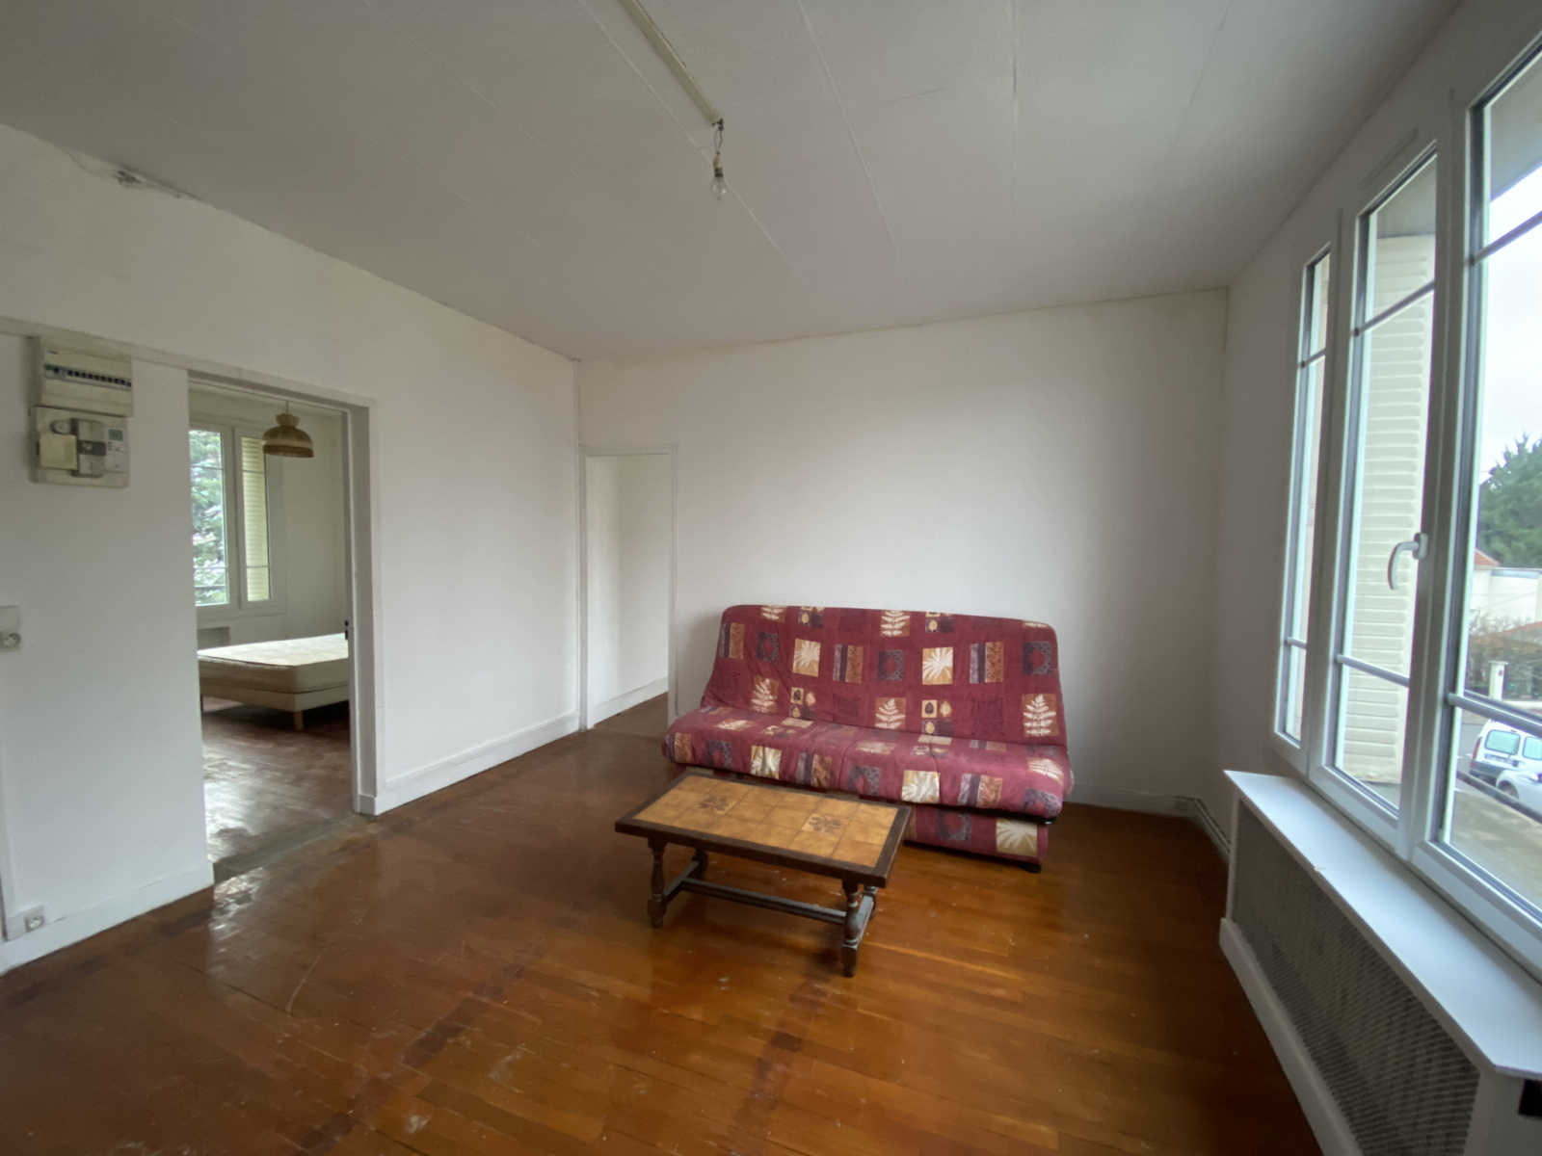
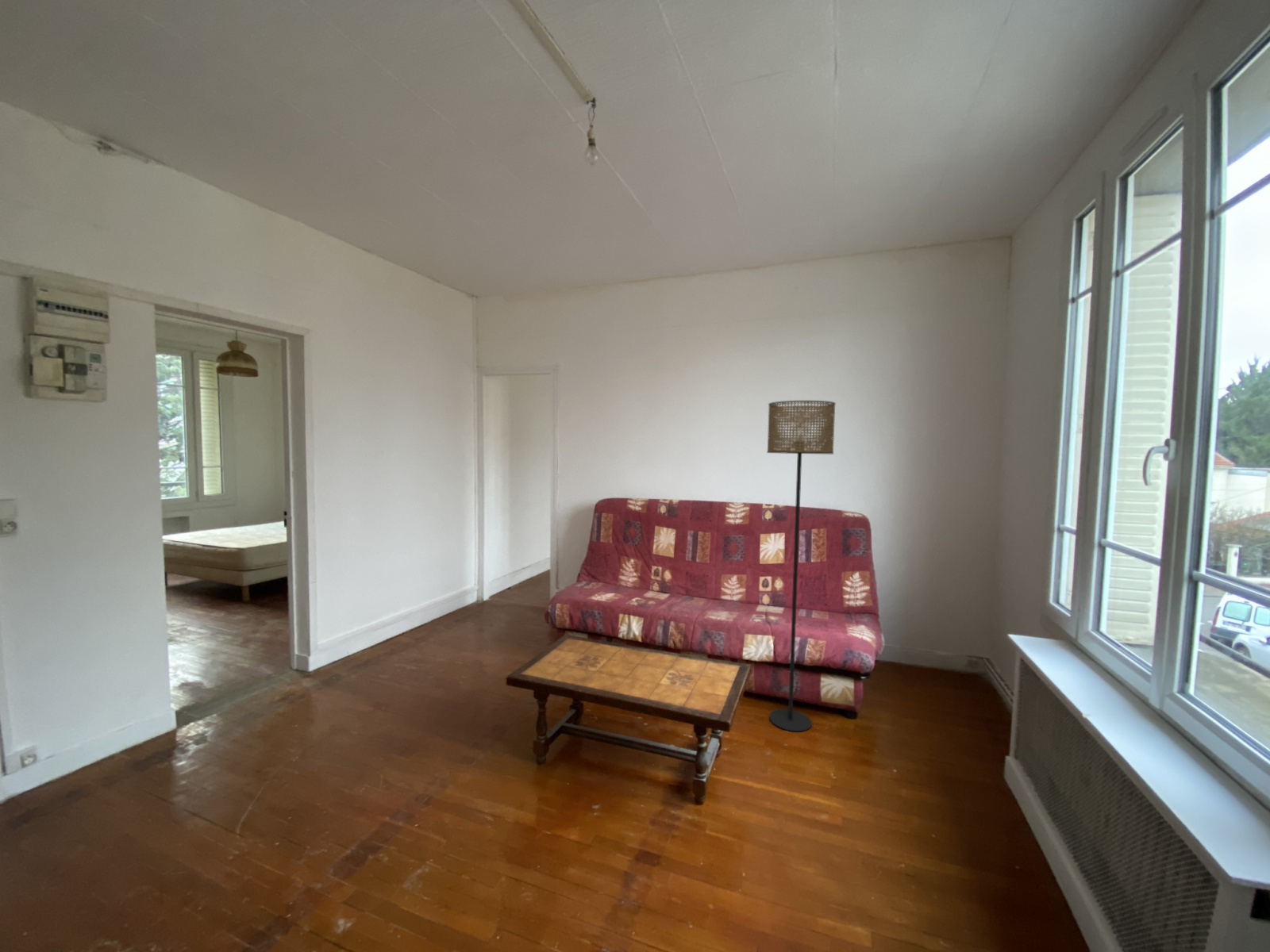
+ floor lamp [766,400,837,732]
